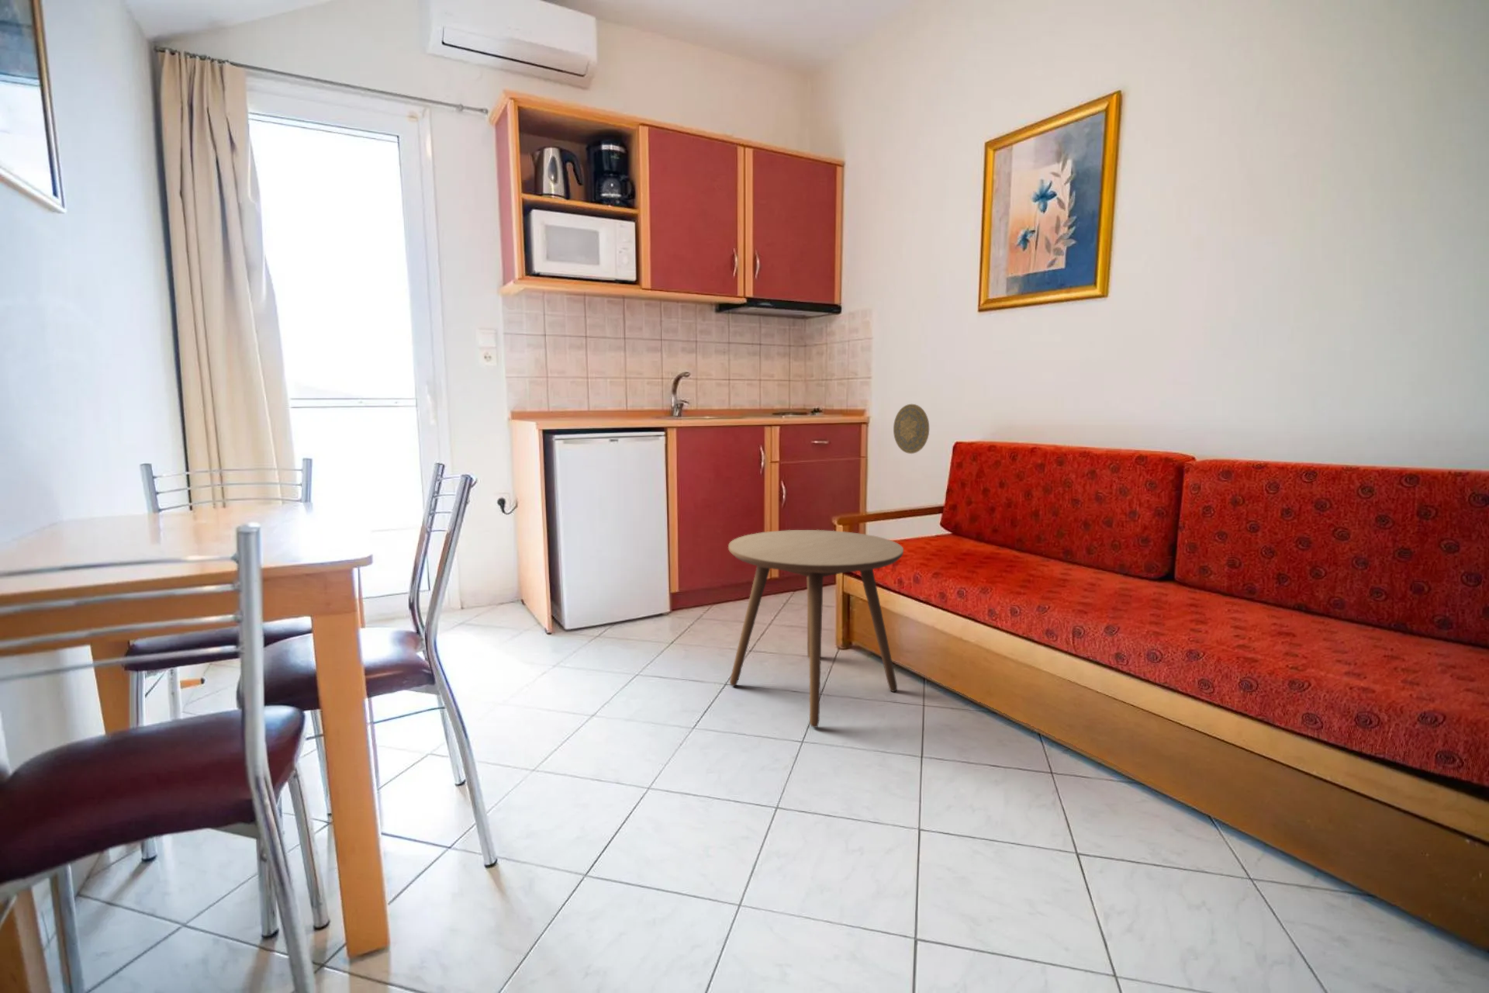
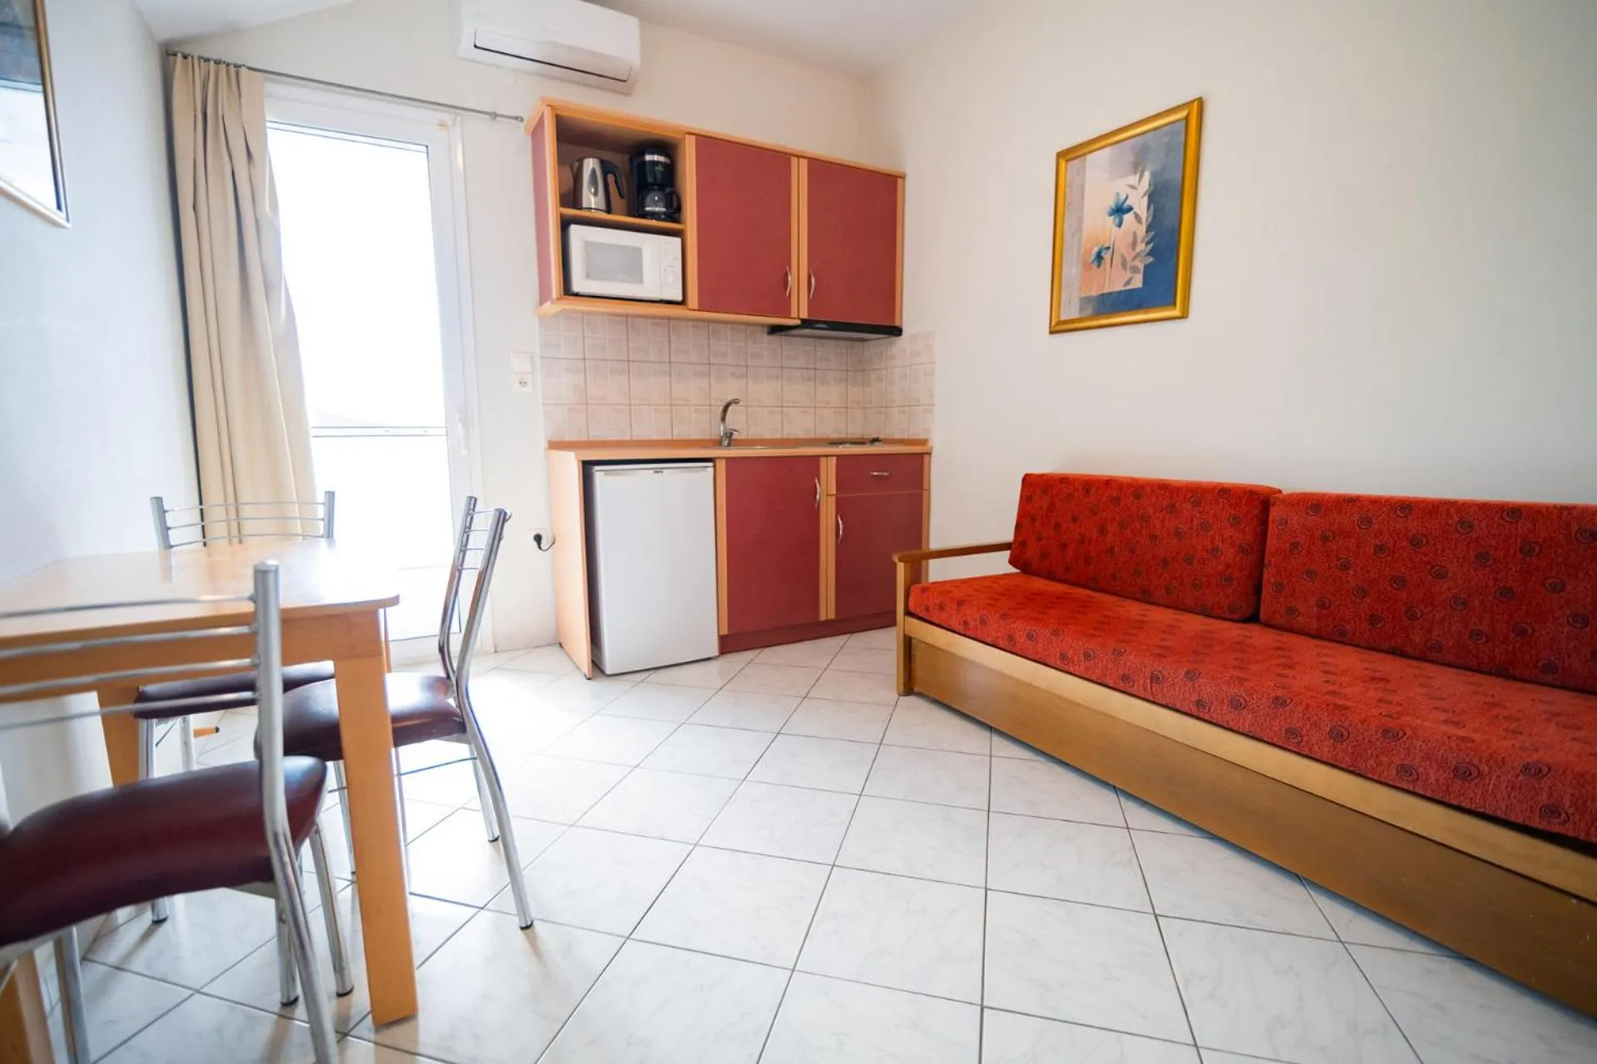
- side table [728,529,904,728]
- decorative plate [893,403,930,454]
